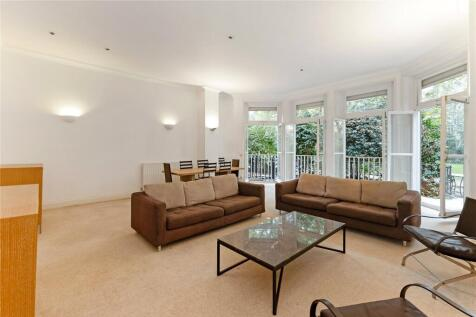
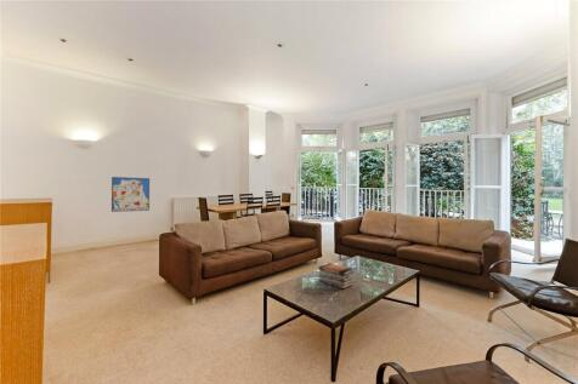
+ book stack [318,262,355,290]
+ wall art [110,176,151,213]
